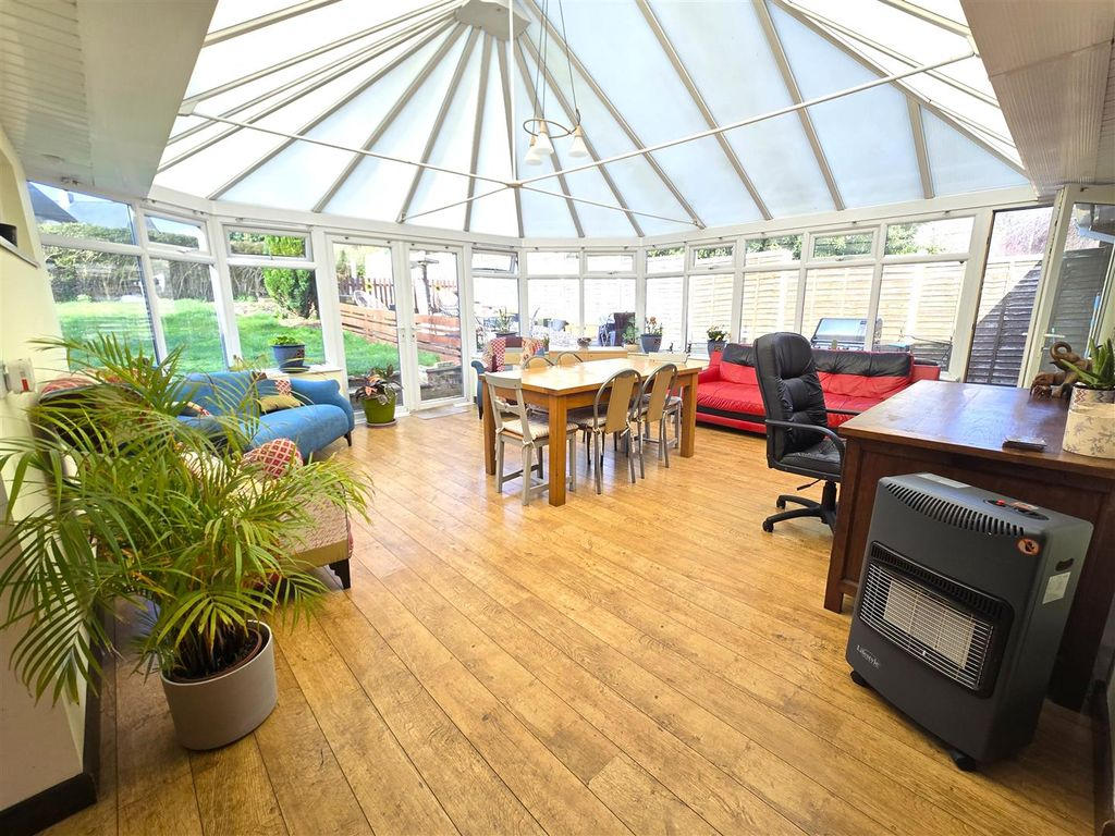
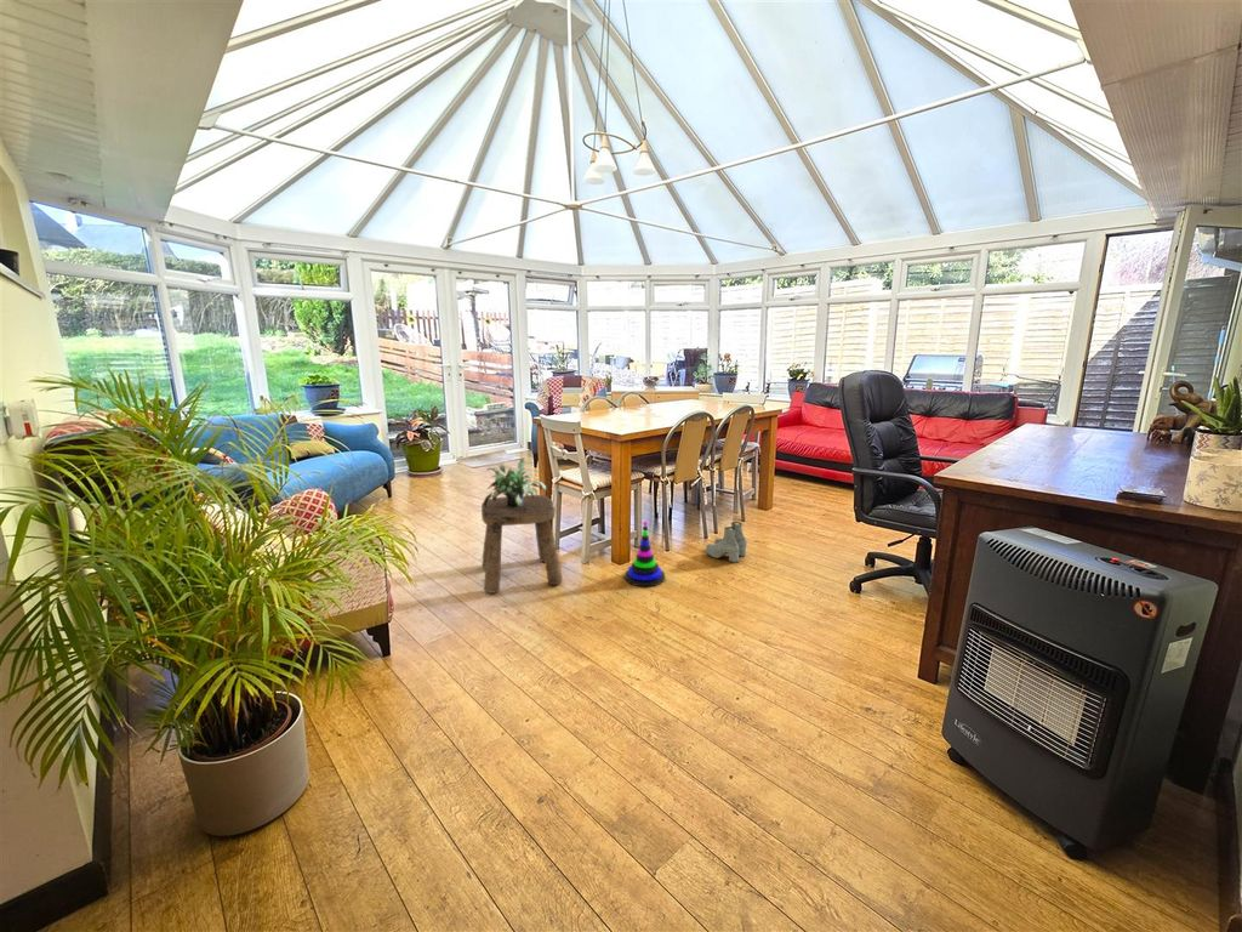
+ stacking toy [623,521,666,587]
+ potted plant [483,458,547,507]
+ boots [705,521,748,564]
+ stool [480,494,564,595]
